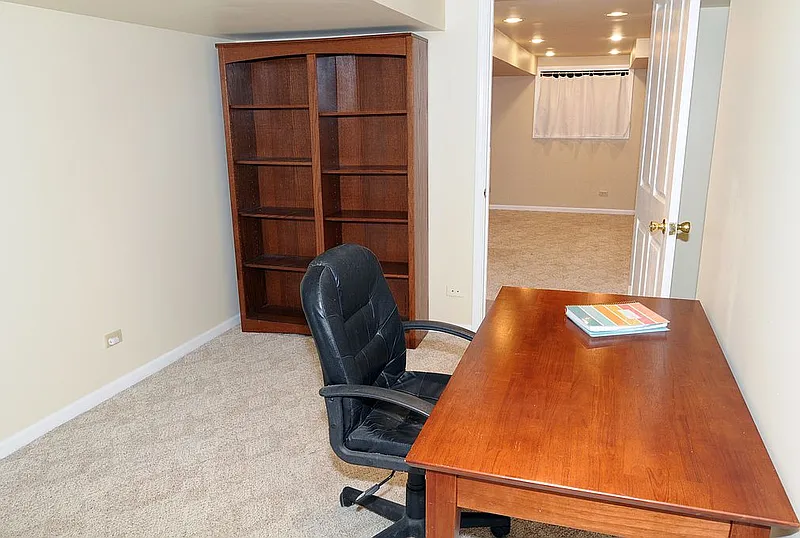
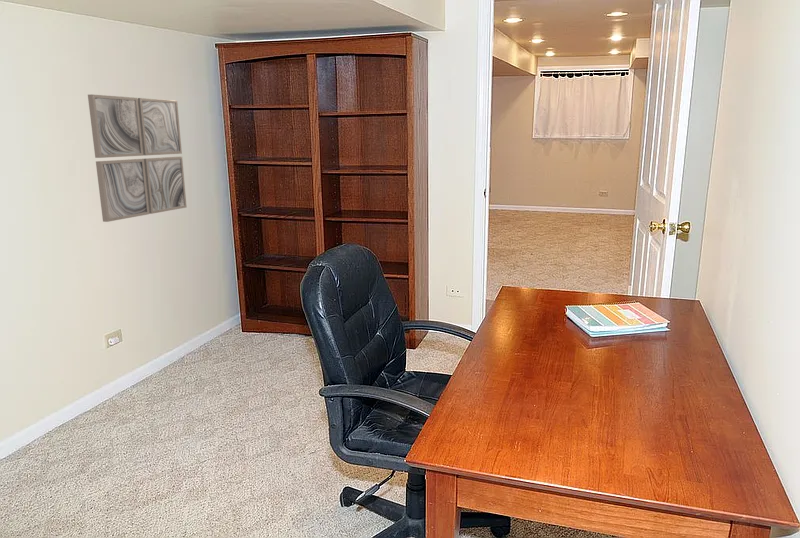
+ wall art [87,93,188,223]
